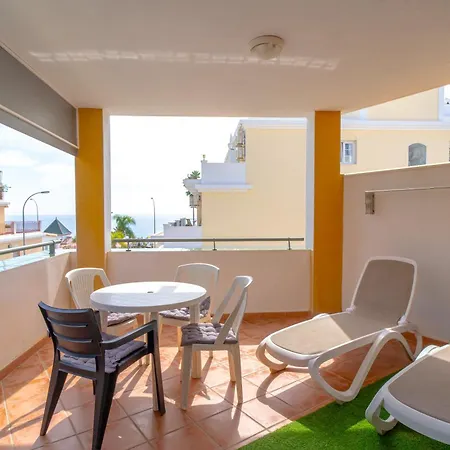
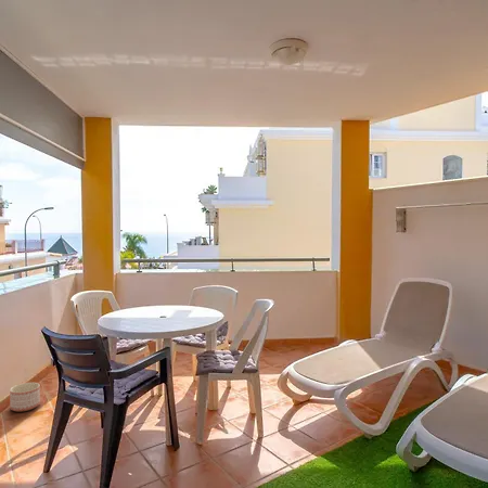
+ planter [9,382,41,413]
